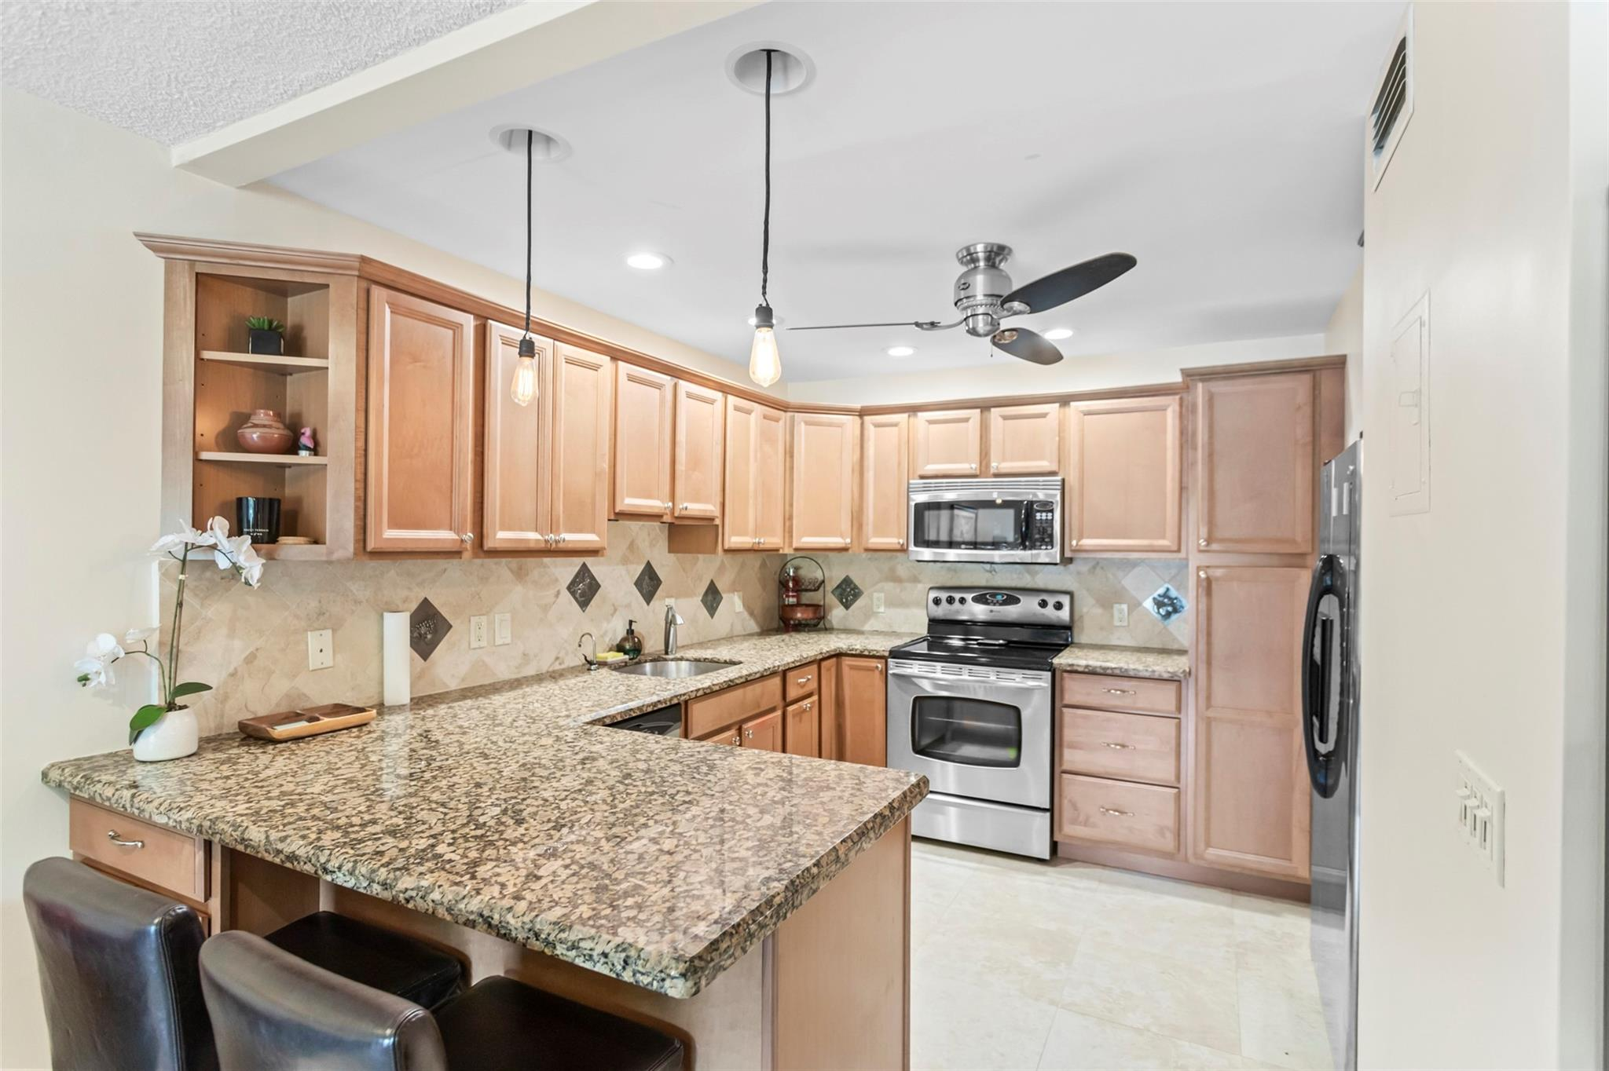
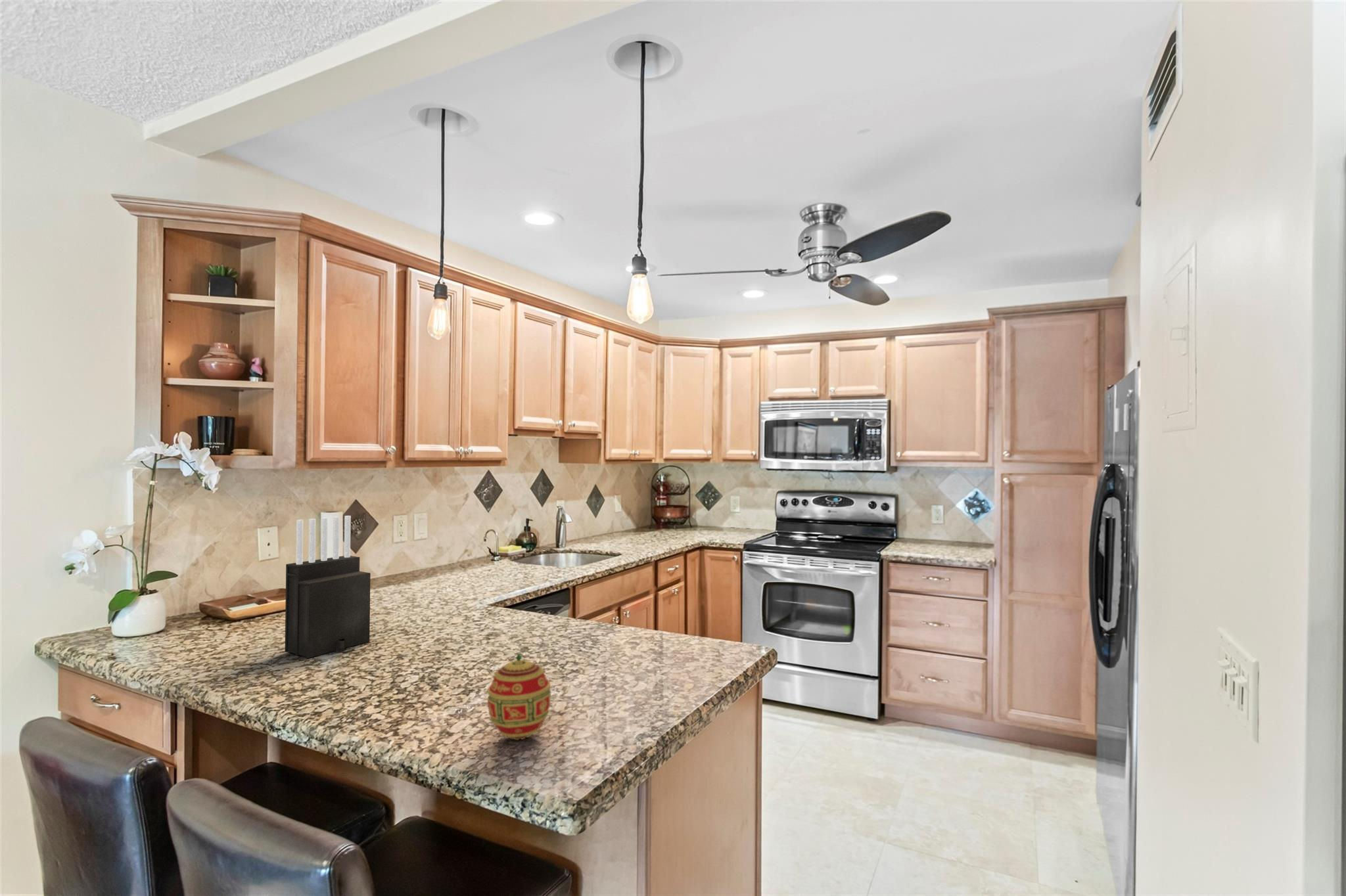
+ knife block [284,515,371,659]
+ decorative egg [486,654,551,740]
